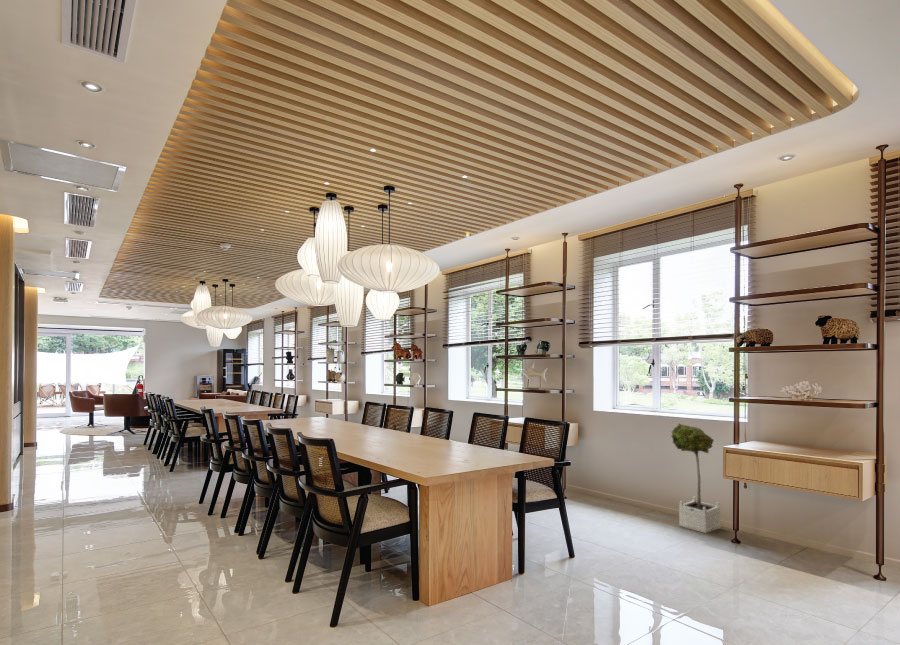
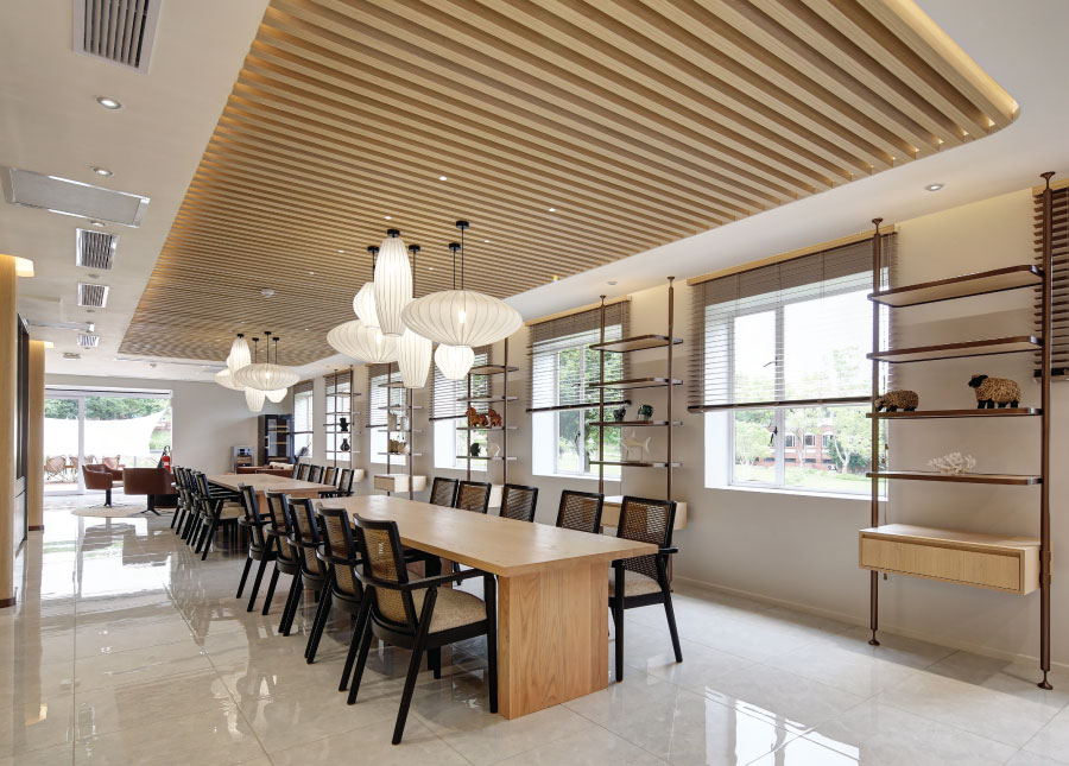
- potted tree [670,422,722,534]
